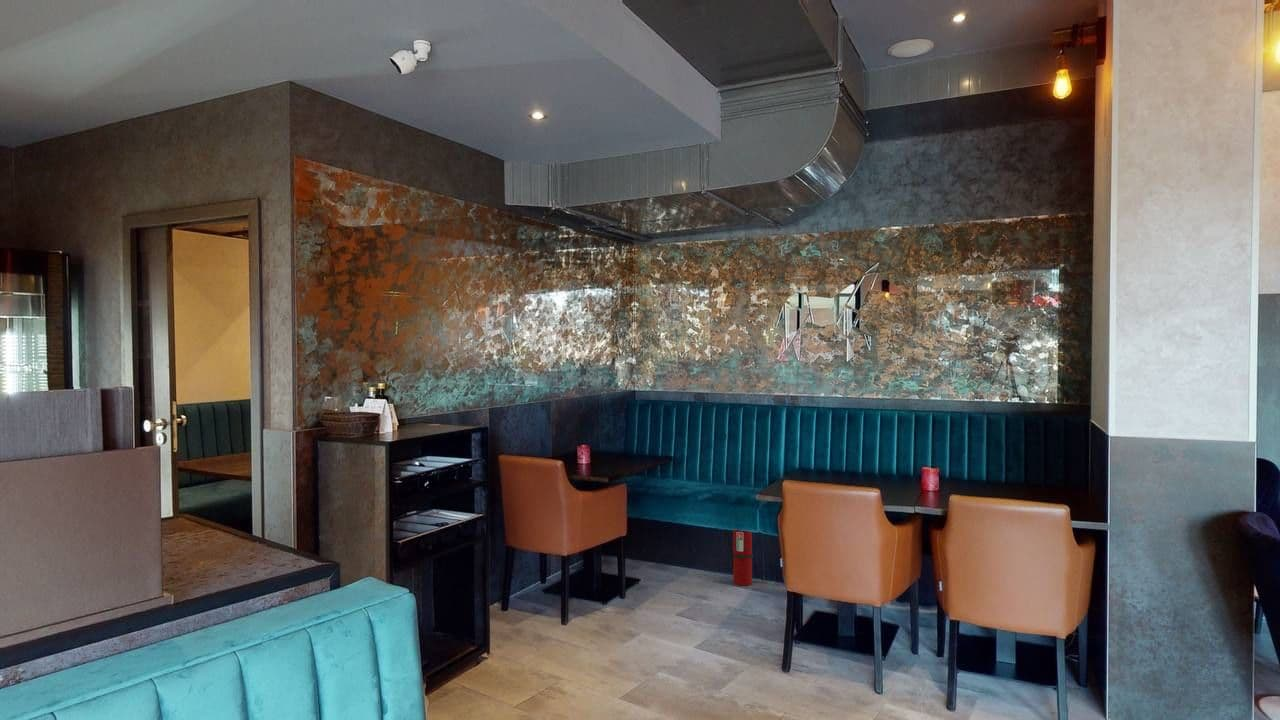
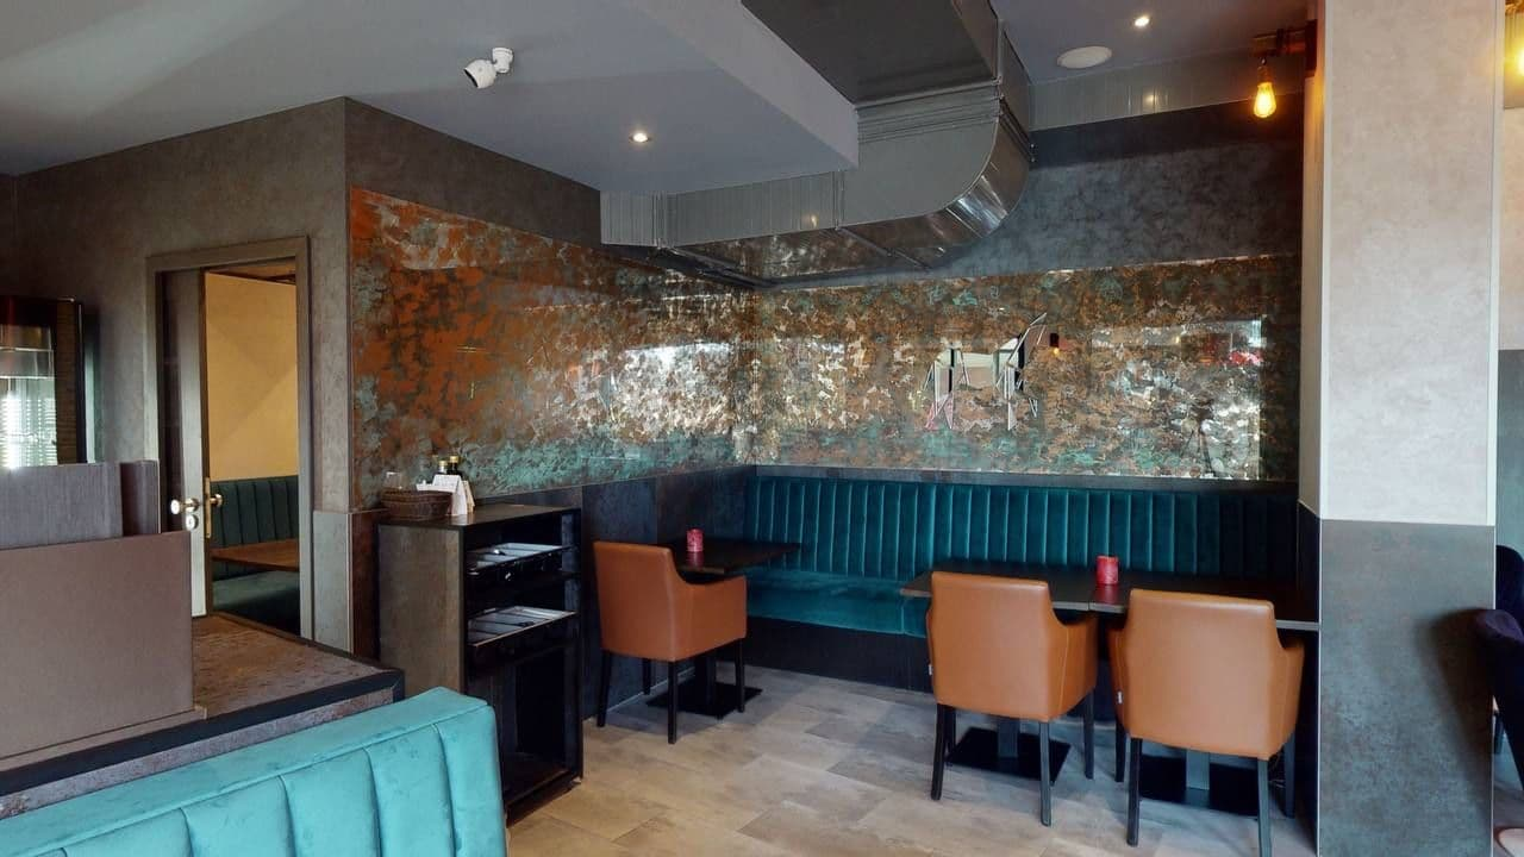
- fire extinguisher [725,529,754,587]
